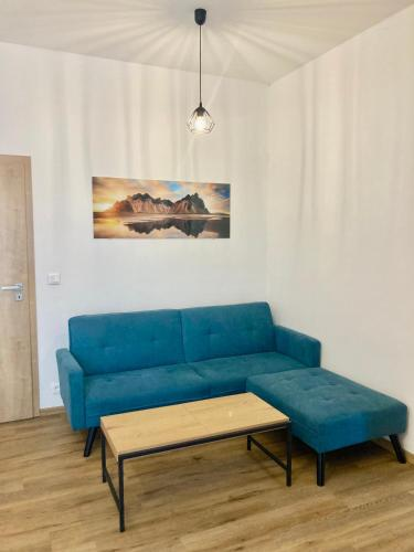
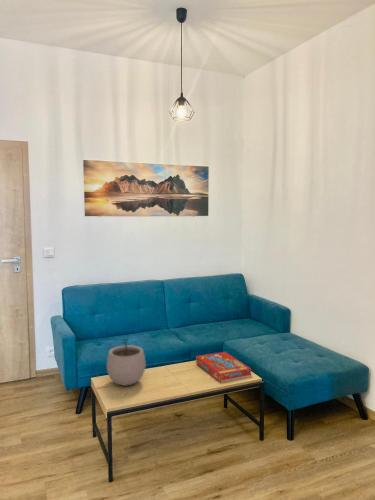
+ plant pot [106,335,147,387]
+ snack box [195,351,252,383]
